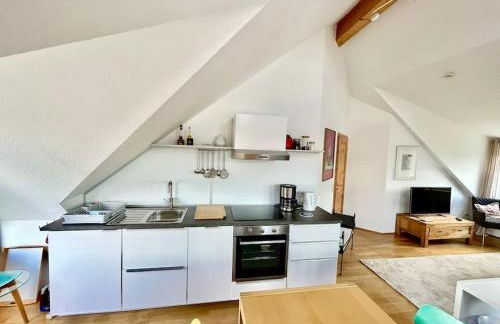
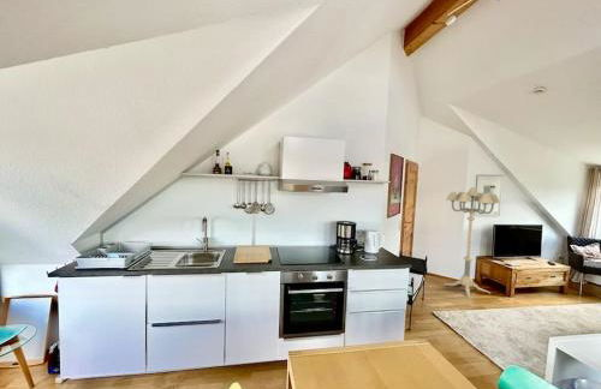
+ floor lamp [441,186,501,298]
